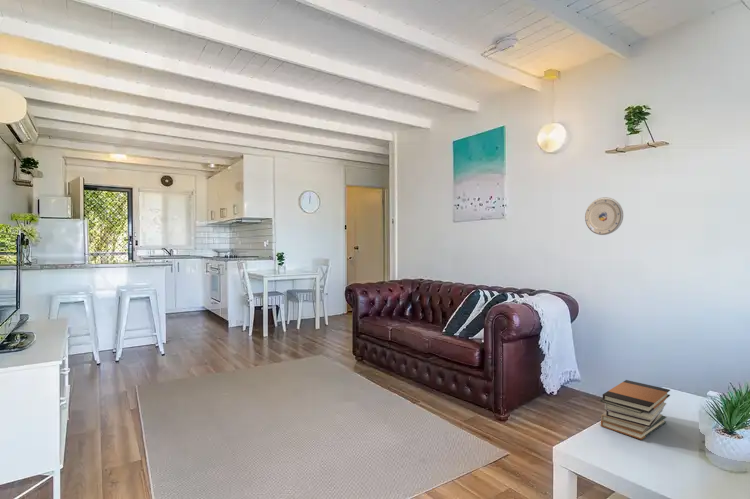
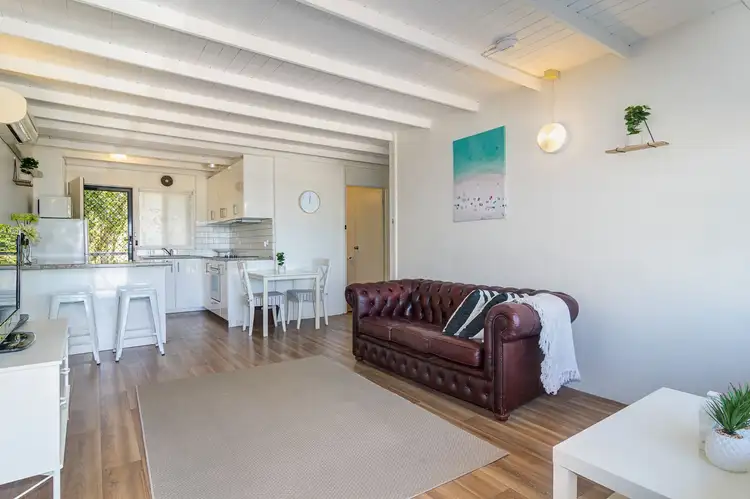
- book stack [599,379,671,441]
- plate [584,196,624,236]
